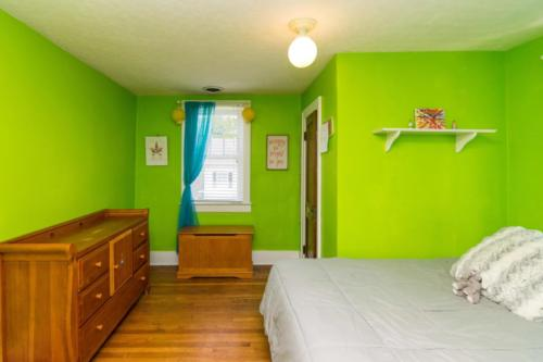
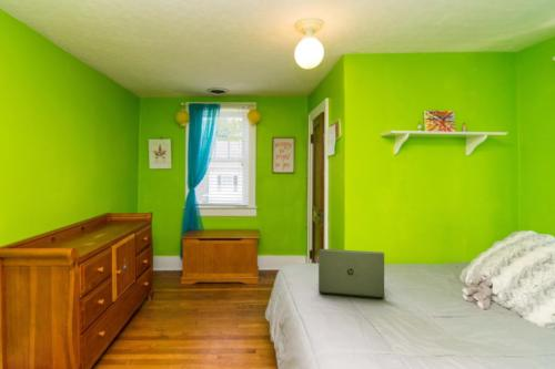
+ laptop [317,248,385,300]
